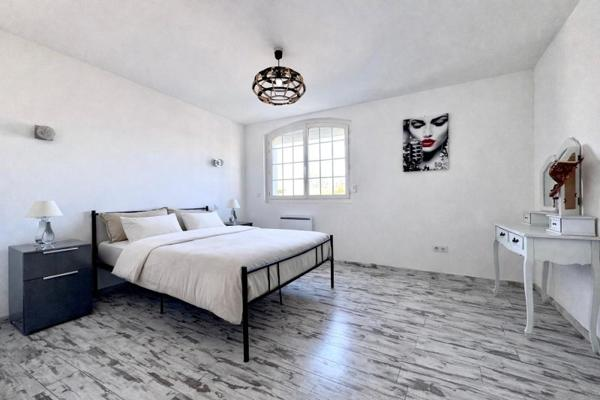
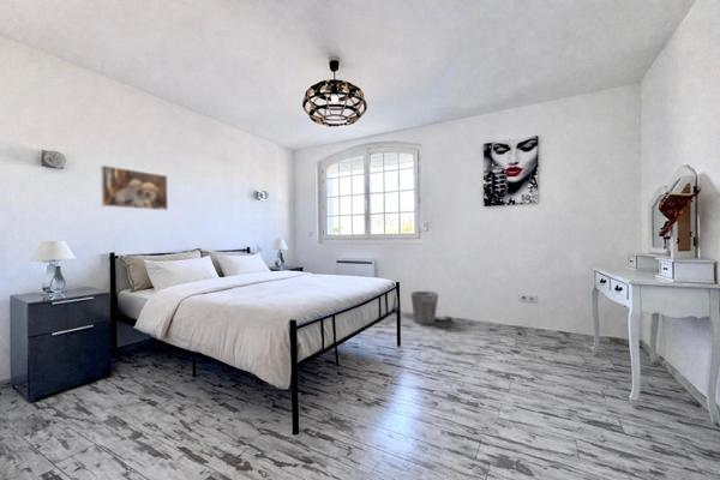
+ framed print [100,164,169,211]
+ waste bin [409,290,439,324]
